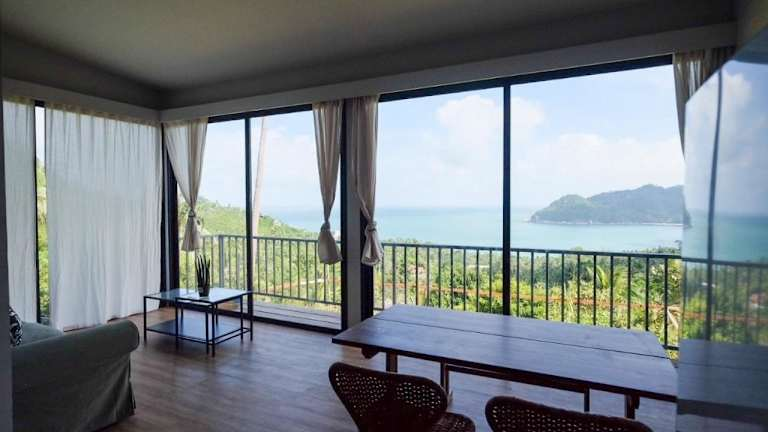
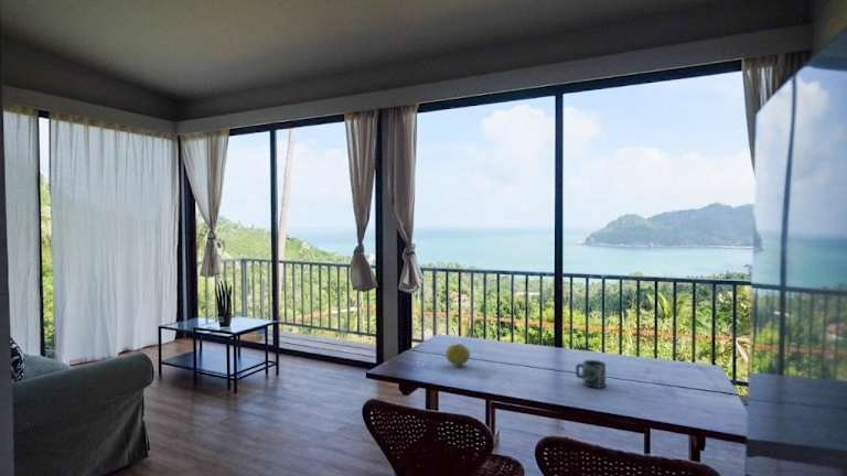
+ fruit [444,343,471,367]
+ cup [575,359,607,389]
